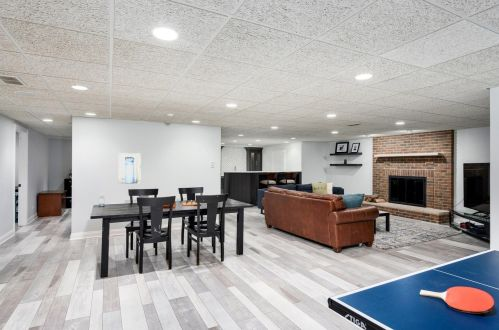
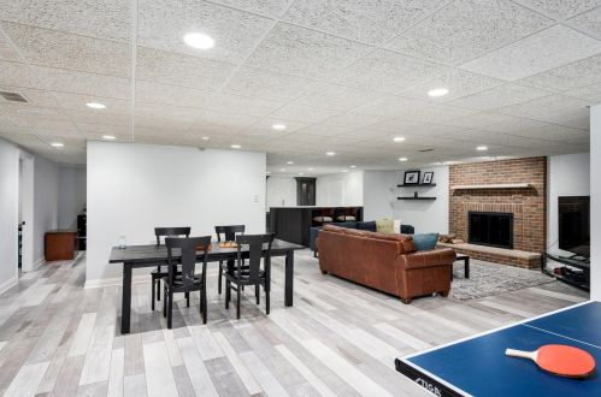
- wall art [118,152,142,185]
